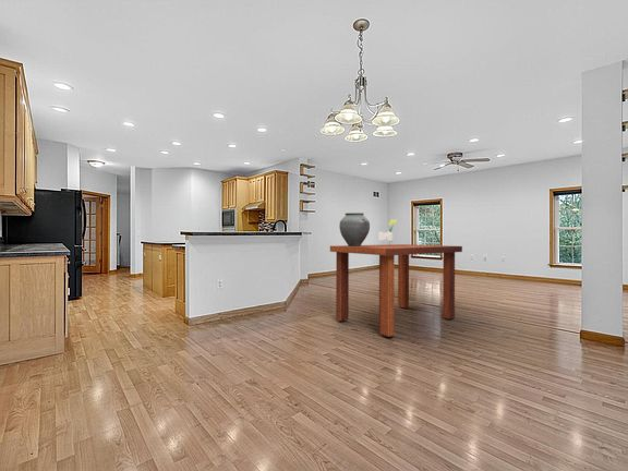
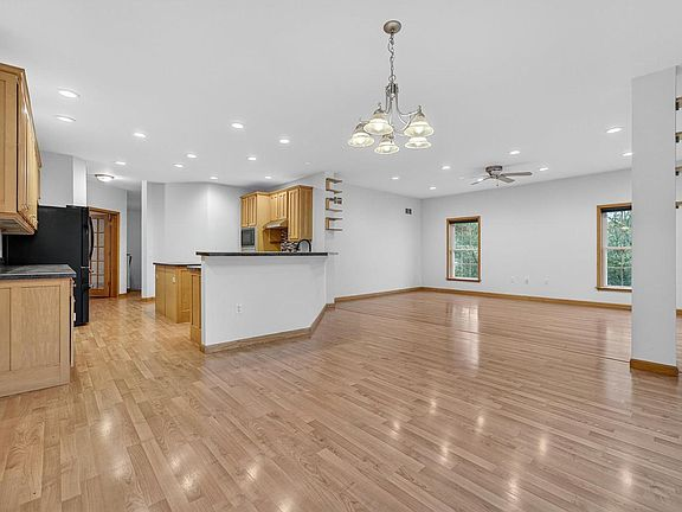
- bouquet [377,218,398,245]
- ceramic pot [338,212,371,246]
- dining table [329,243,463,338]
